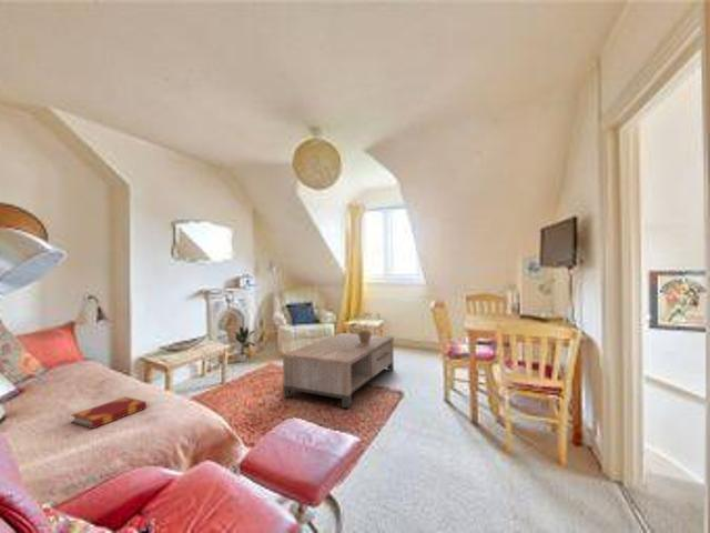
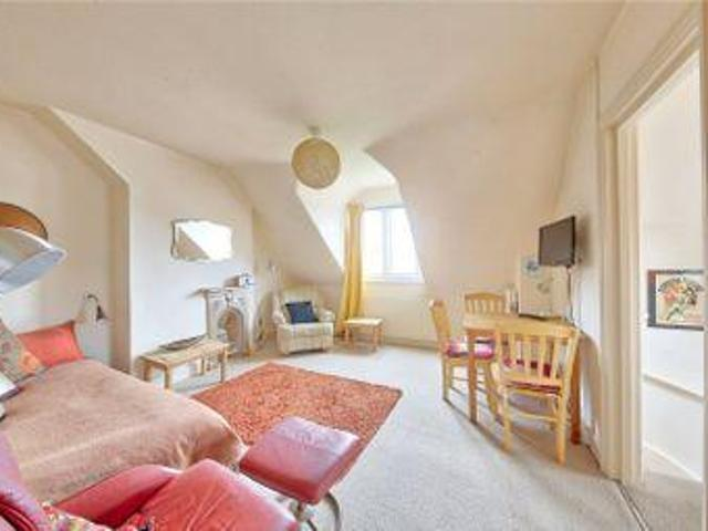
- potted plant [232,325,257,363]
- coffee table [282,332,395,409]
- hardback book [70,396,148,430]
- potted plant [348,311,382,344]
